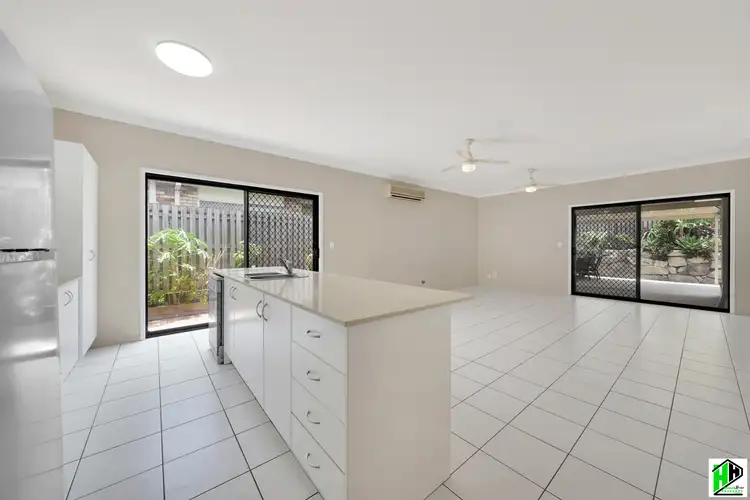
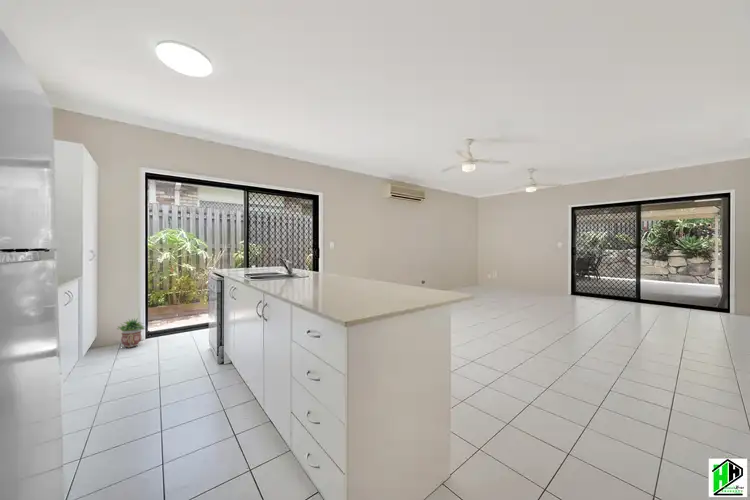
+ potted plant [116,317,146,348]
